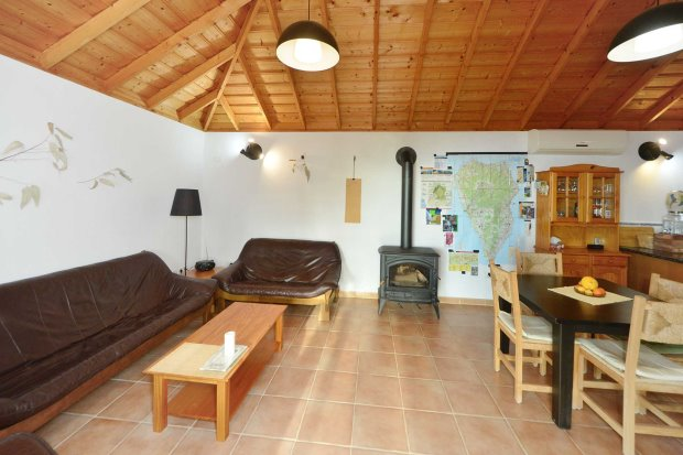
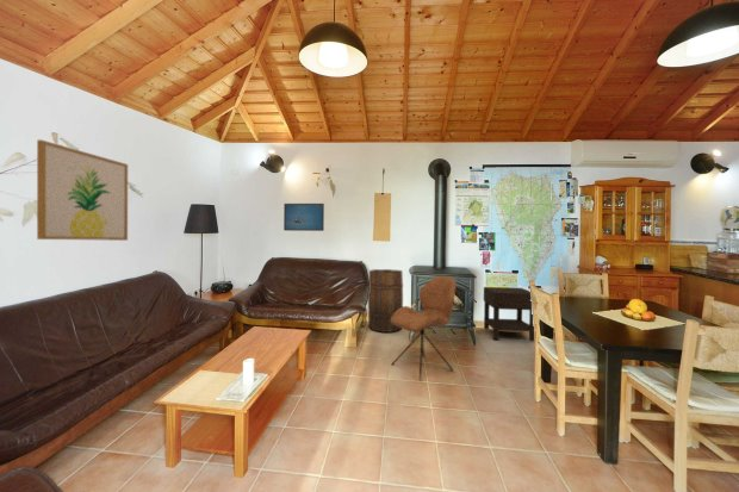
+ wall art [36,138,129,242]
+ wooden barrel [367,268,404,334]
+ chair [390,275,458,381]
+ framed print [282,203,325,232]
+ nightstand [483,286,535,342]
